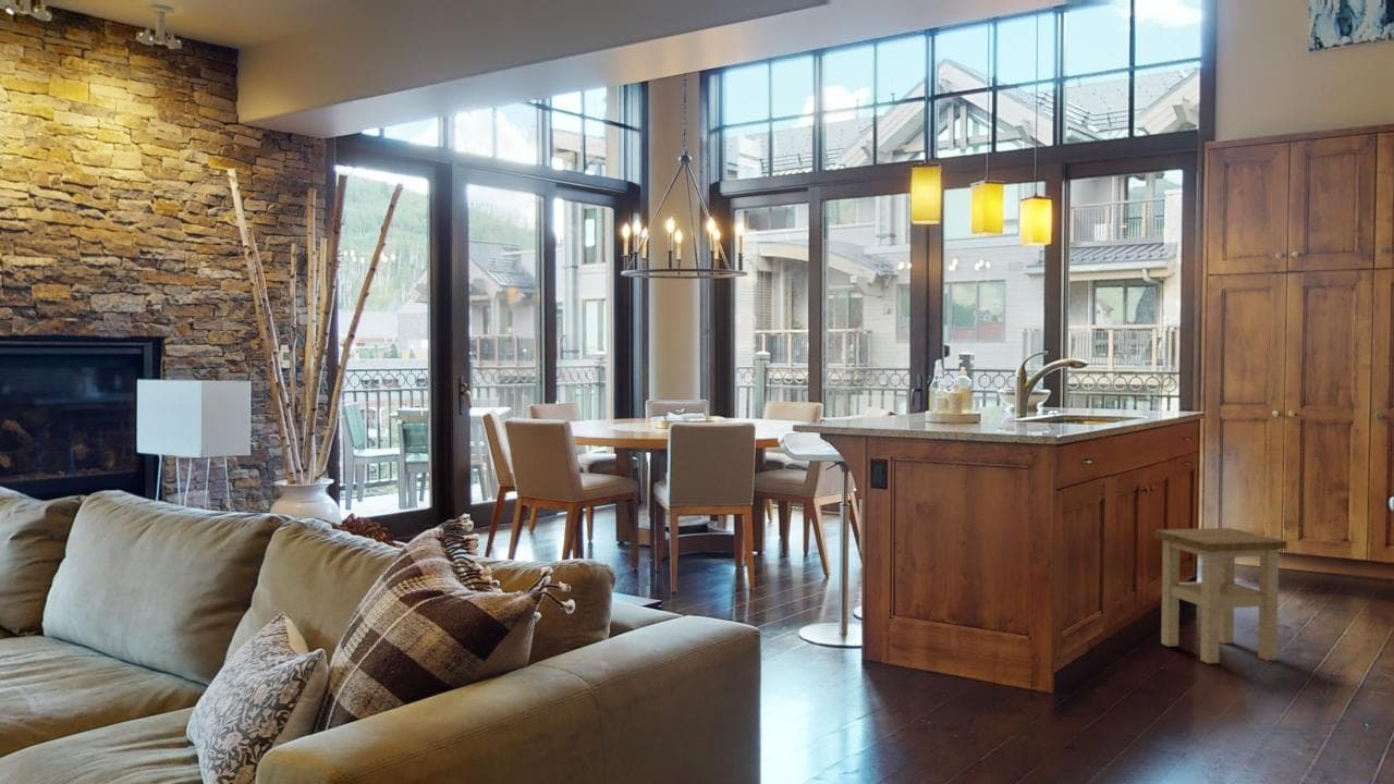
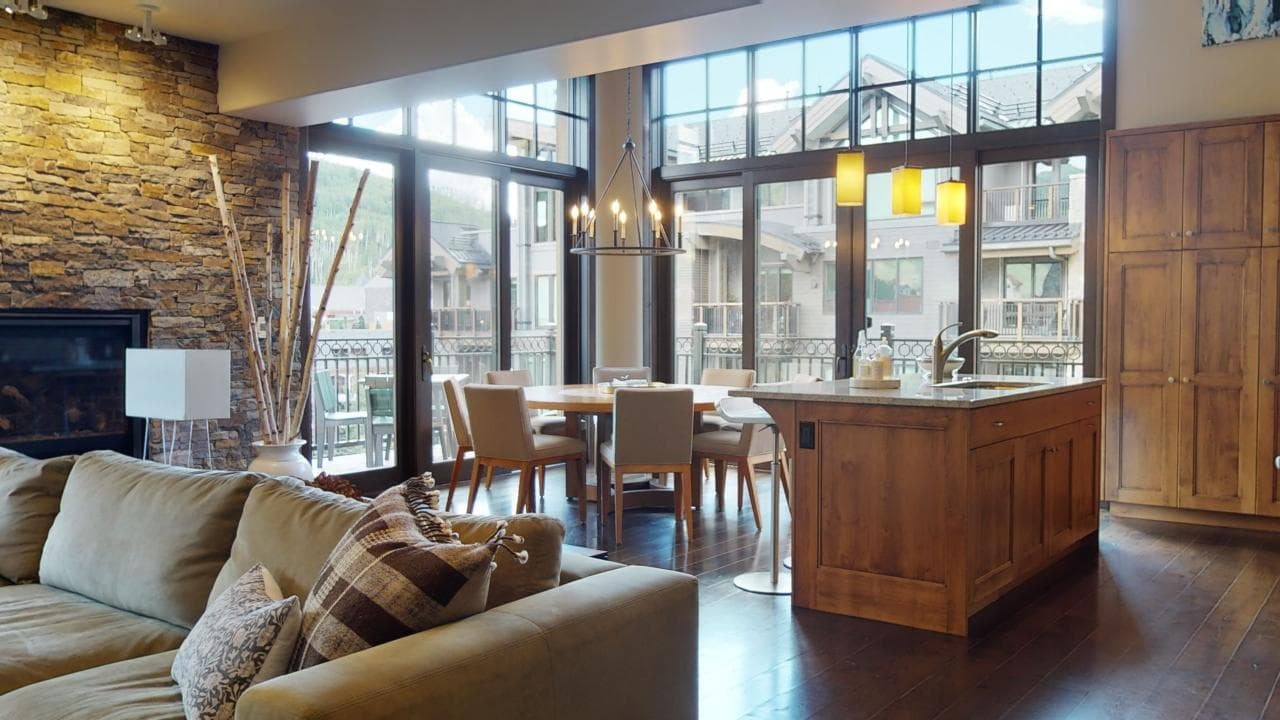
- stool [1153,527,1288,664]
